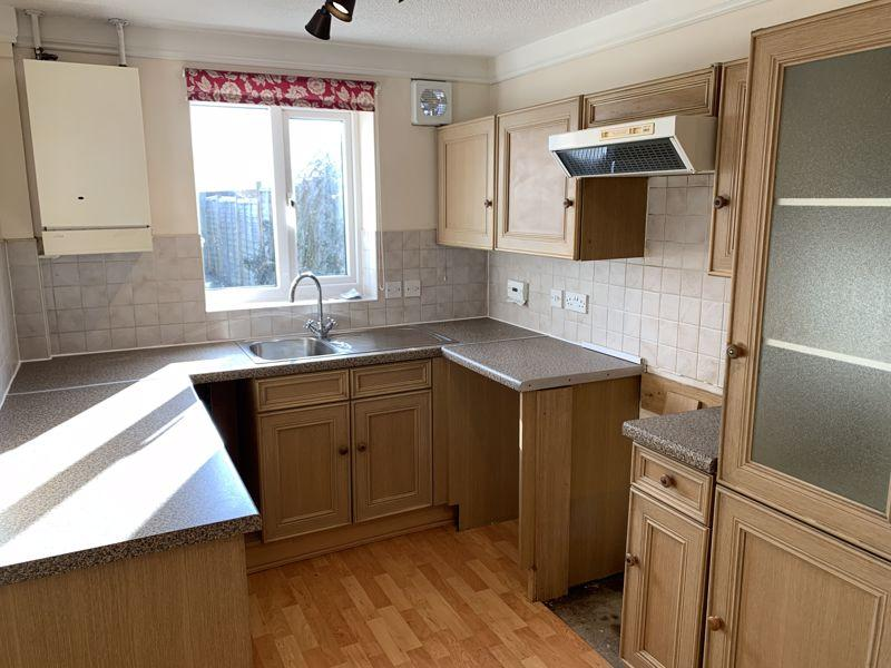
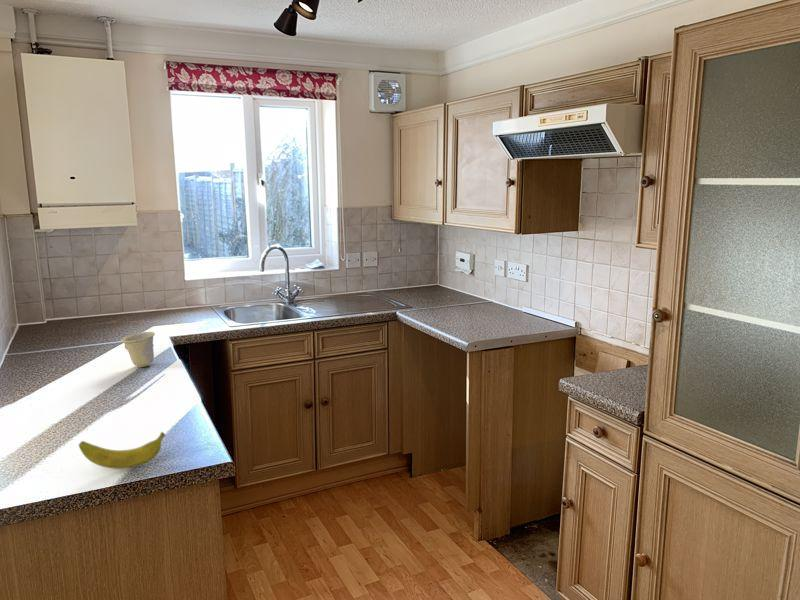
+ cup [120,331,156,368]
+ banana [78,431,166,470]
